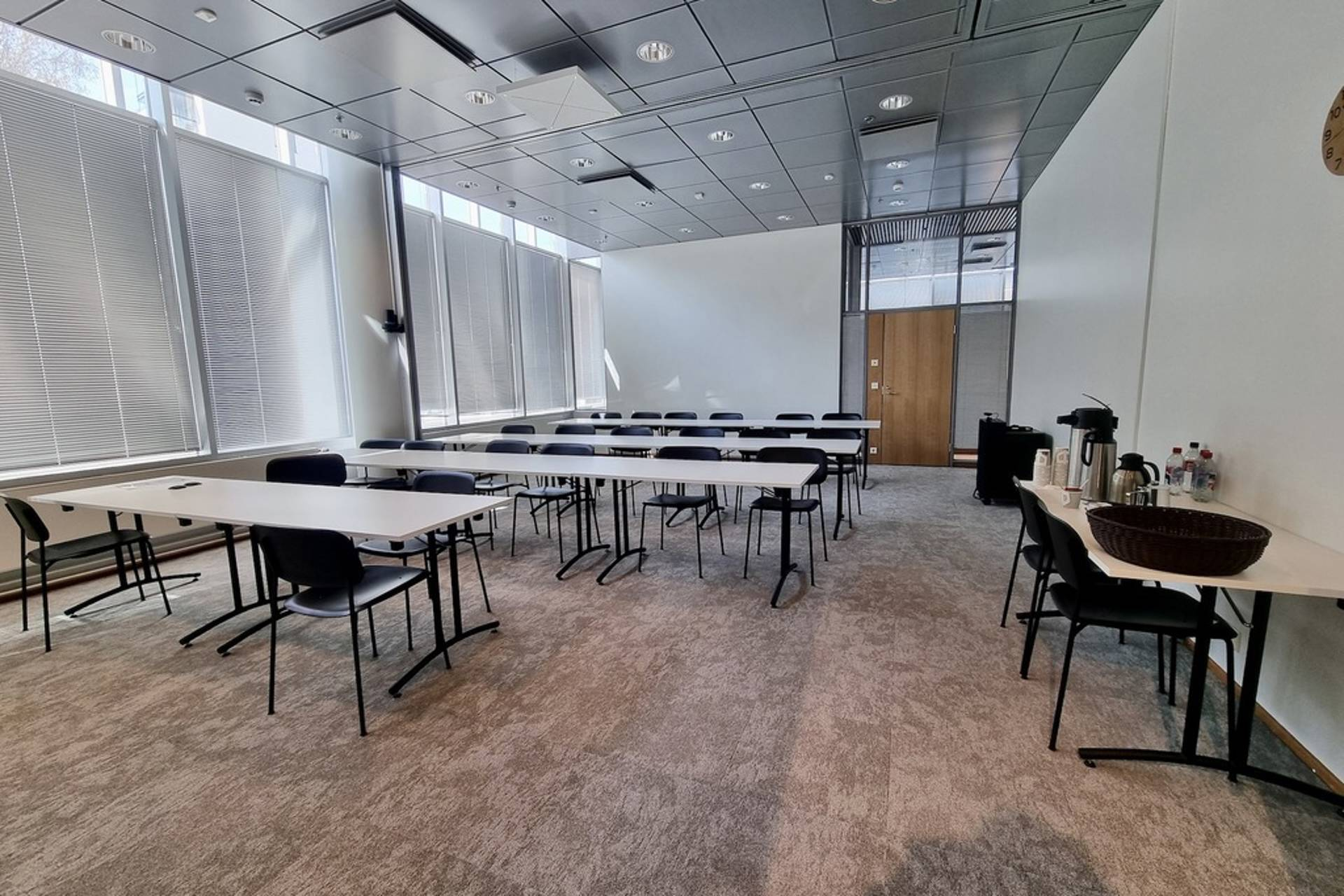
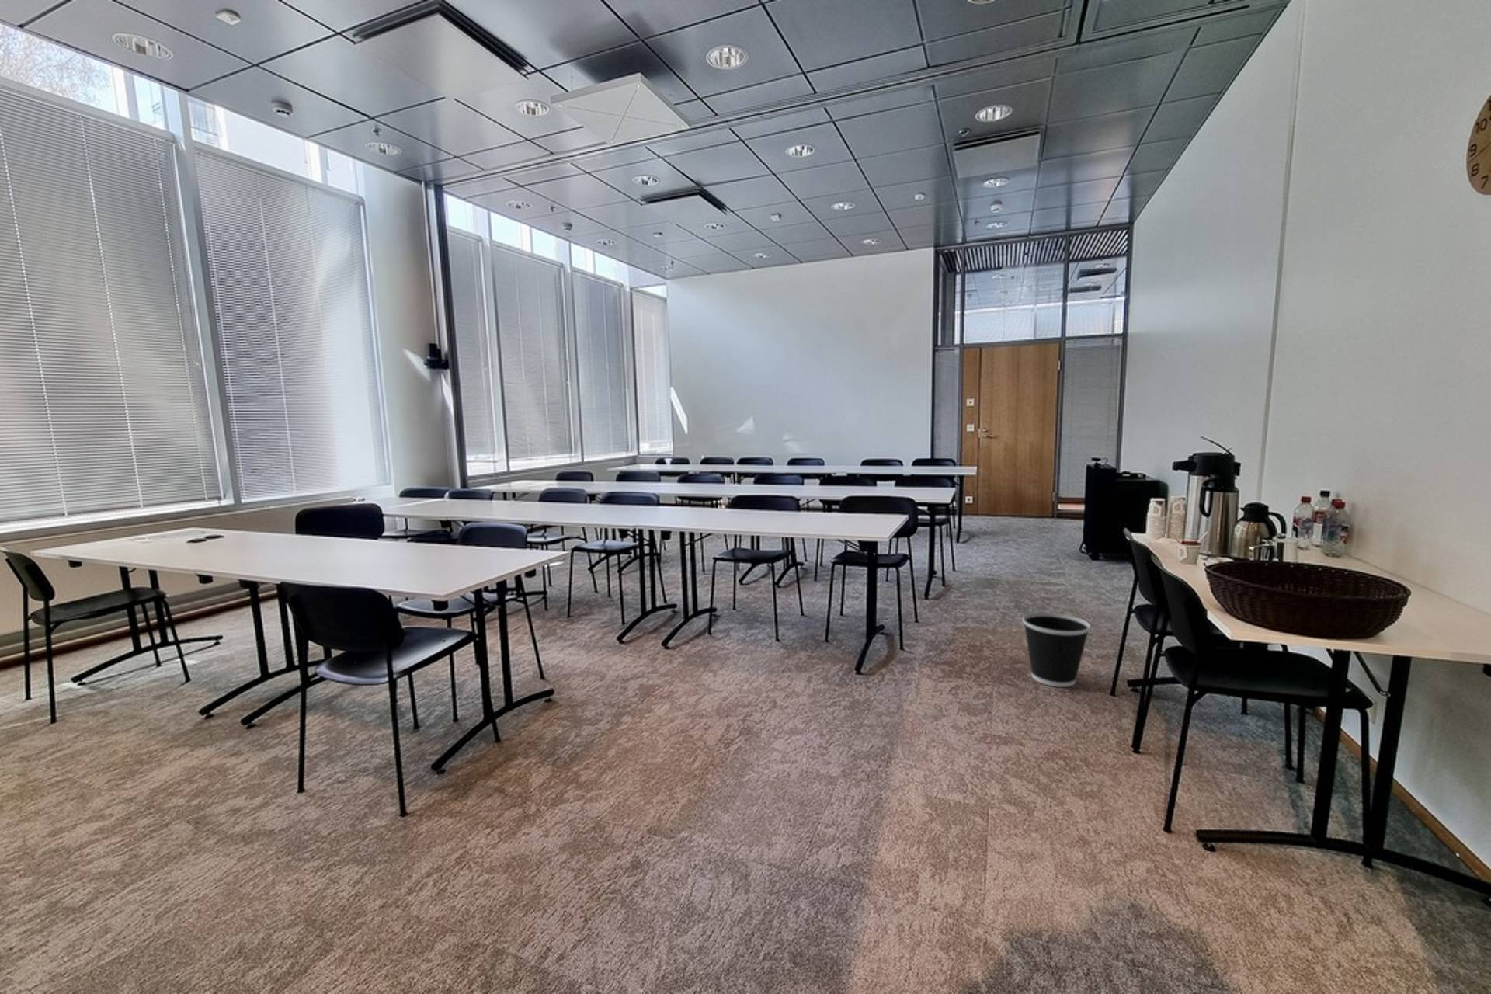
+ wastebasket [1022,612,1092,688]
